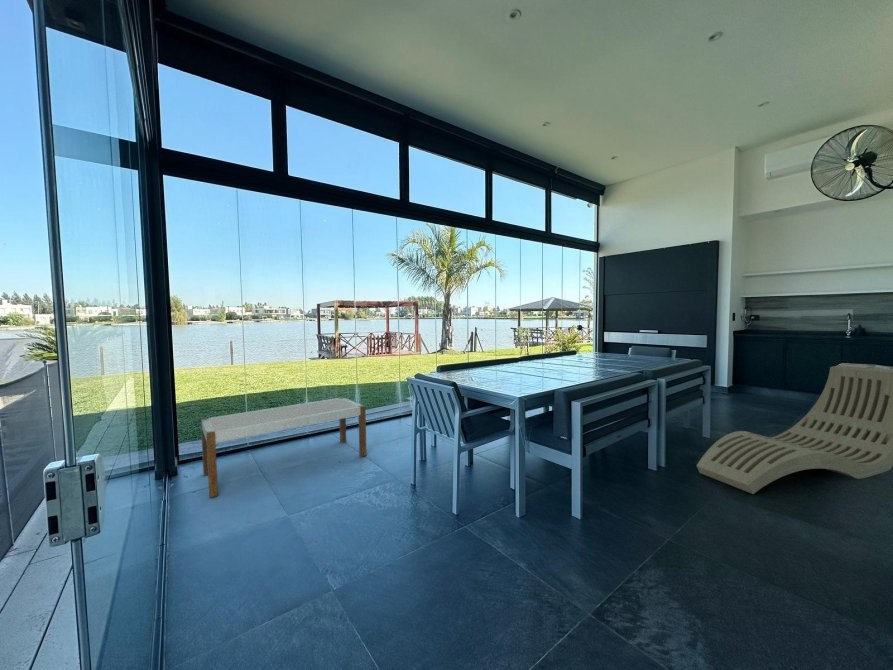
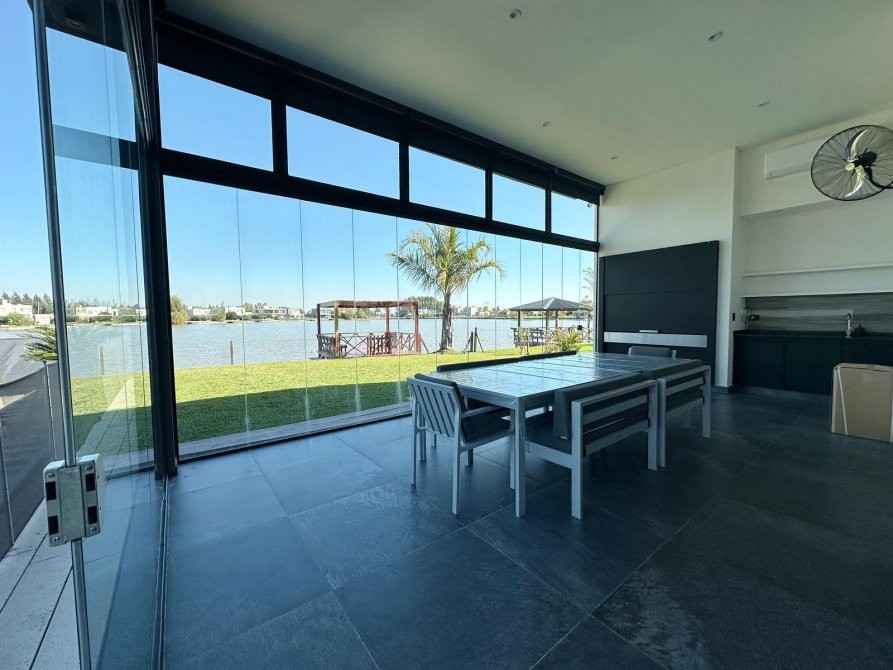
- lounge chair [696,365,893,495]
- bench [200,396,368,499]
